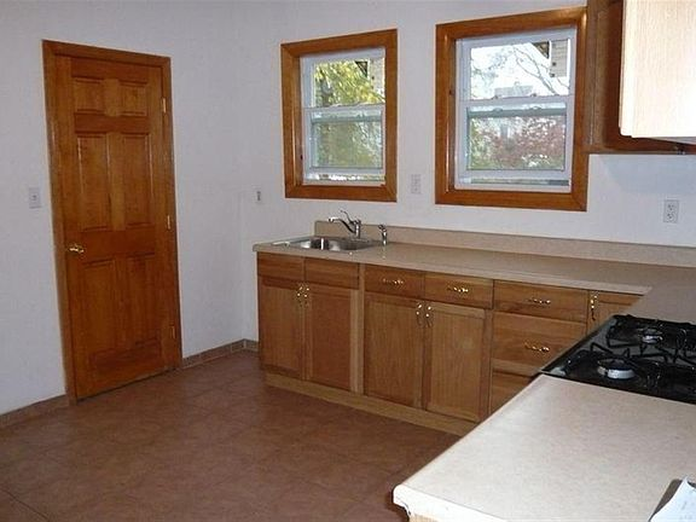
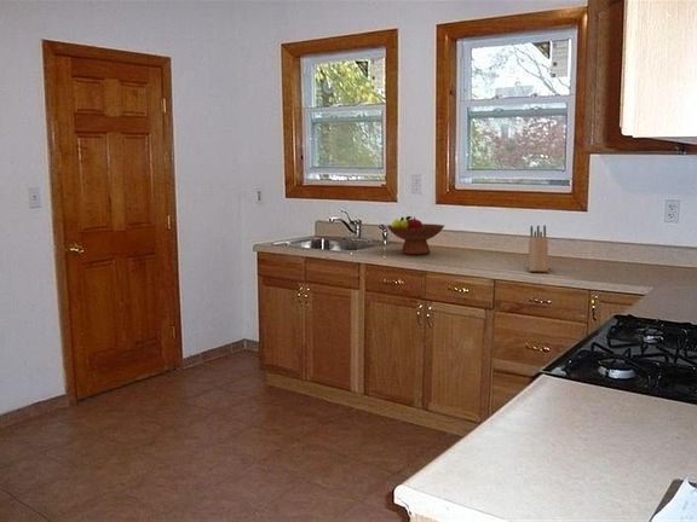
+ knife block [528,225,549,273]
+ fruit bowl [386,215,445,255]
